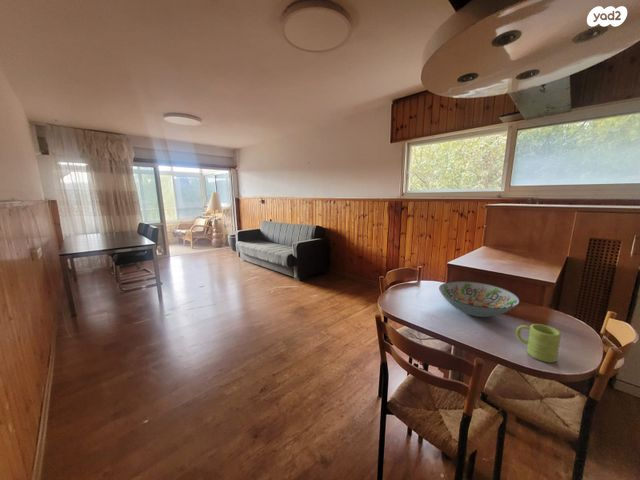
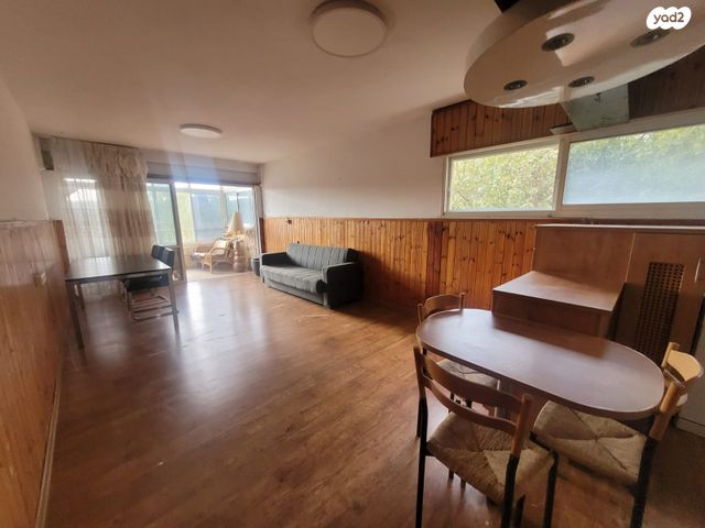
- decorative bowl [438,280,520,318]
- mug [515,323,562,364]
